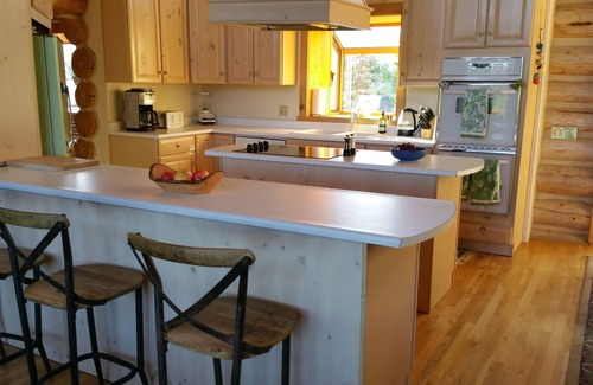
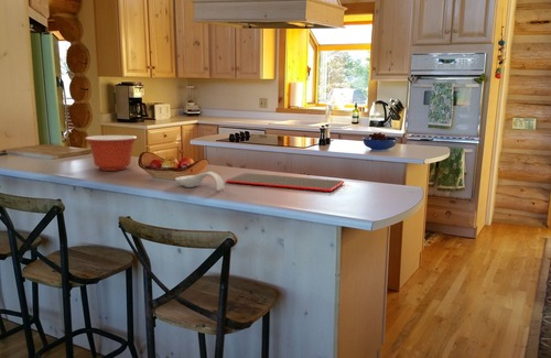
+ cutting board [225,172,345,193]
+ spoon rest [174,171,226,192]
+ mixing bowl [84,134,138,172]
